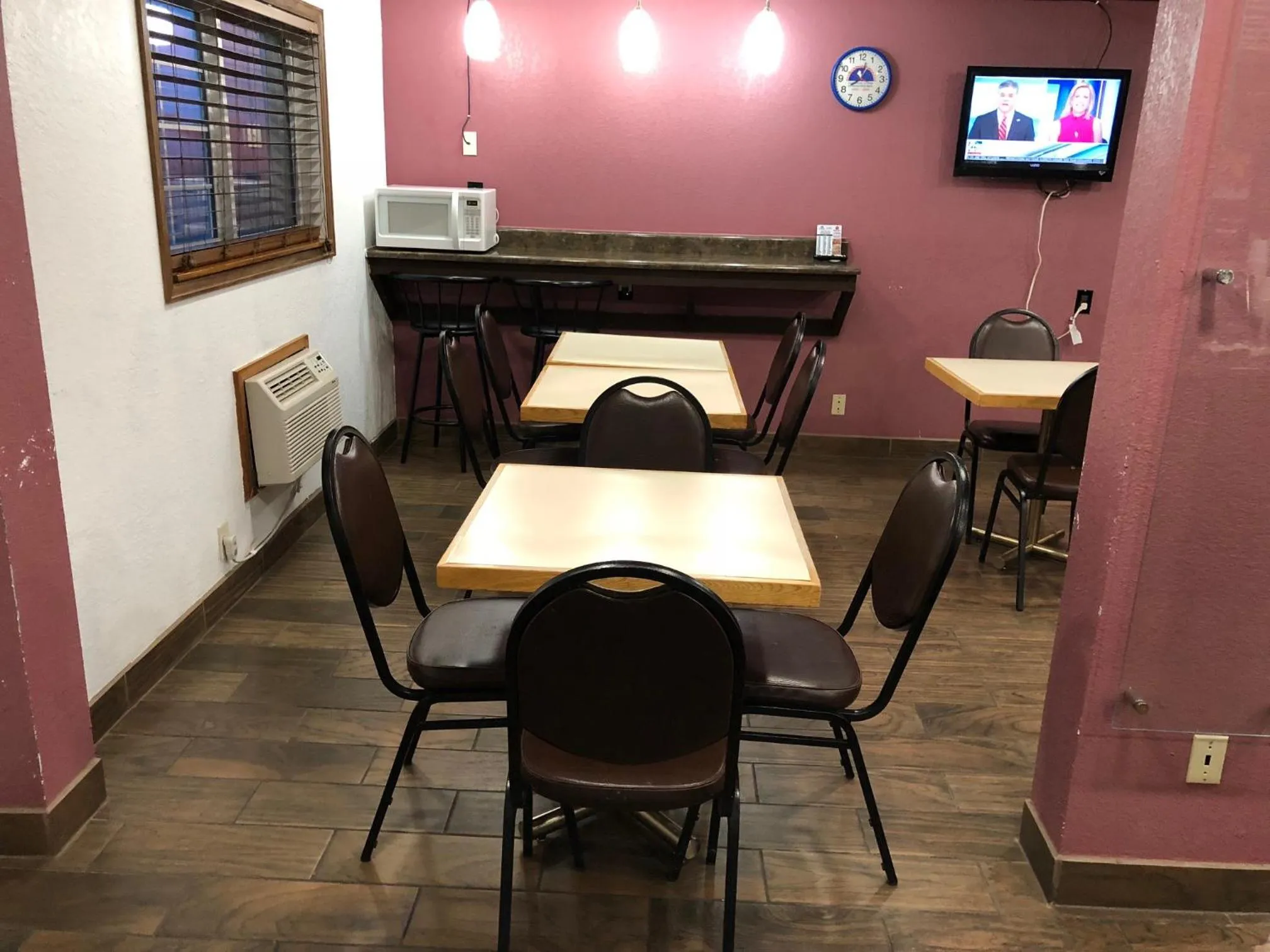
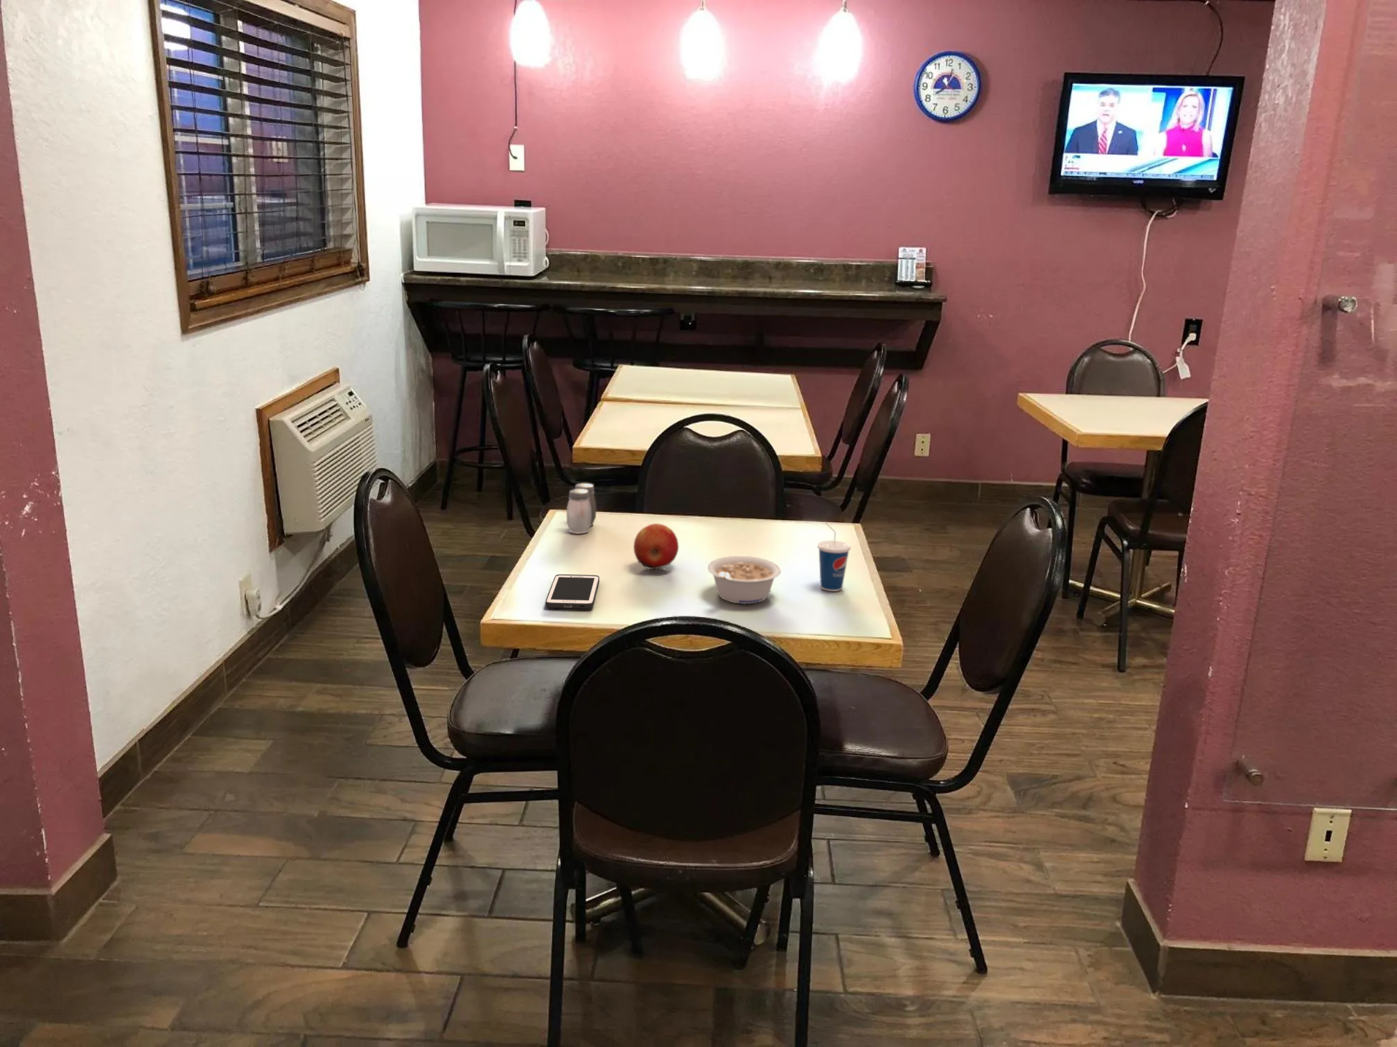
+ salt and pepper shaker [565,483,597,534]
+ legume [707,555,781,605]
+ cup [817,521,851,592]
+ apple [632,522,679,570]
+ cell phone [544,573,601,609]
